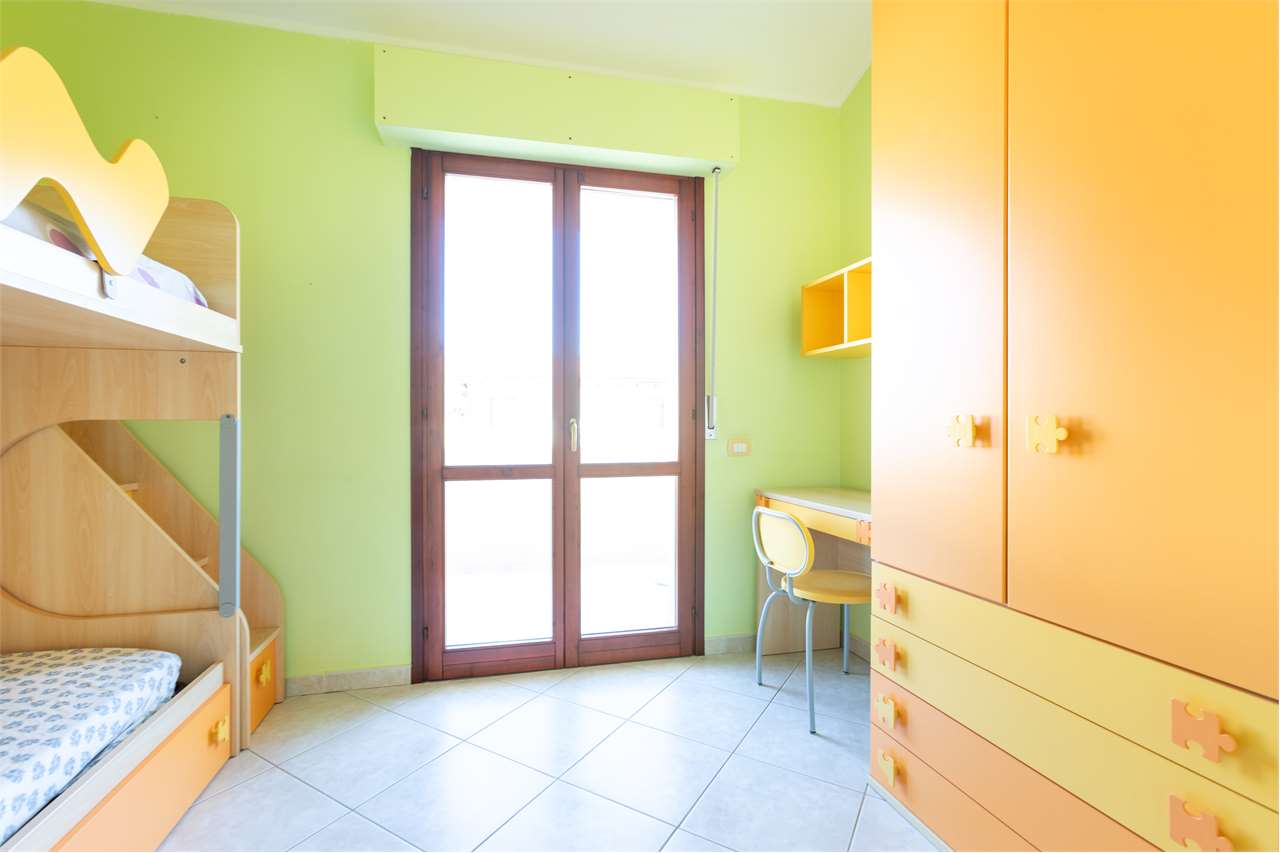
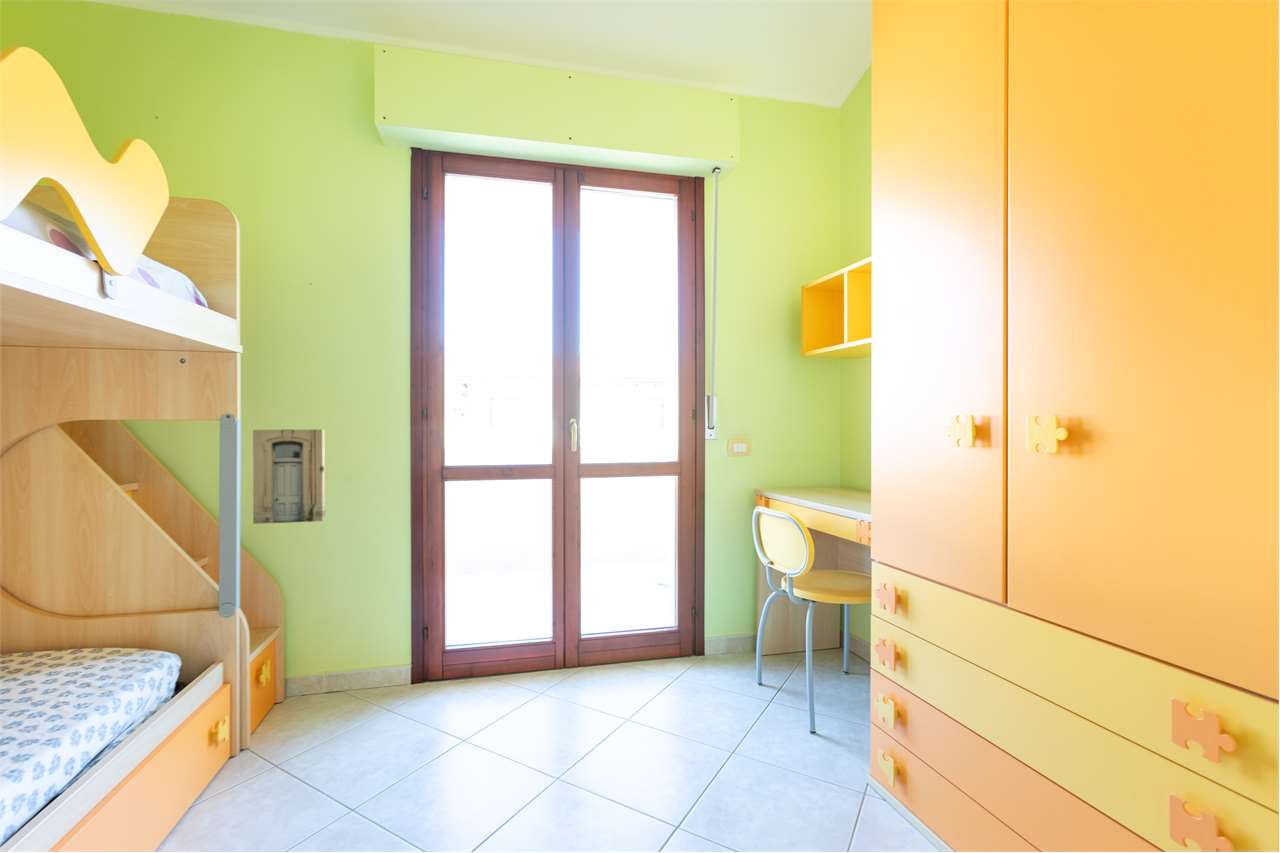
+ wall art [252,428,326,525]
